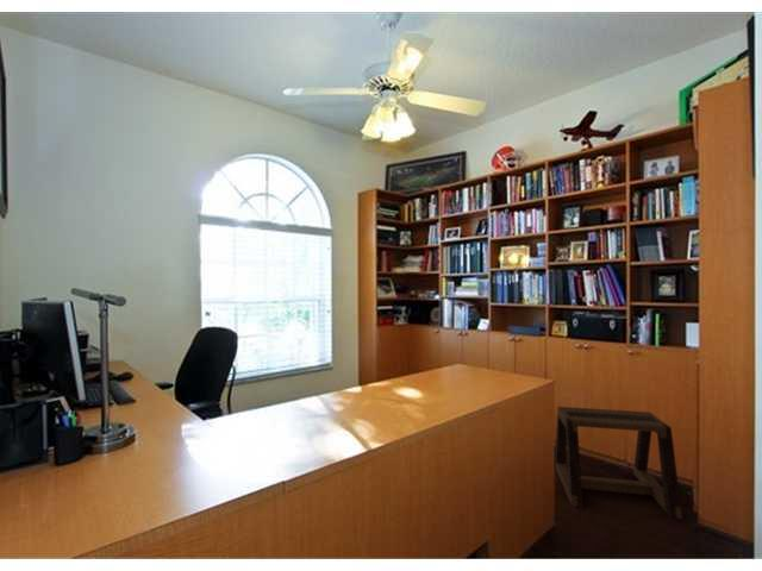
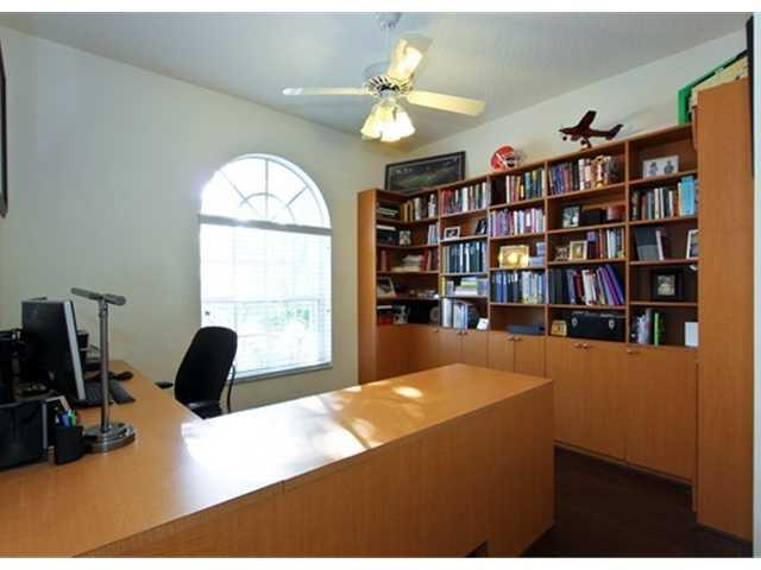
- stool [555,406,683,520]
